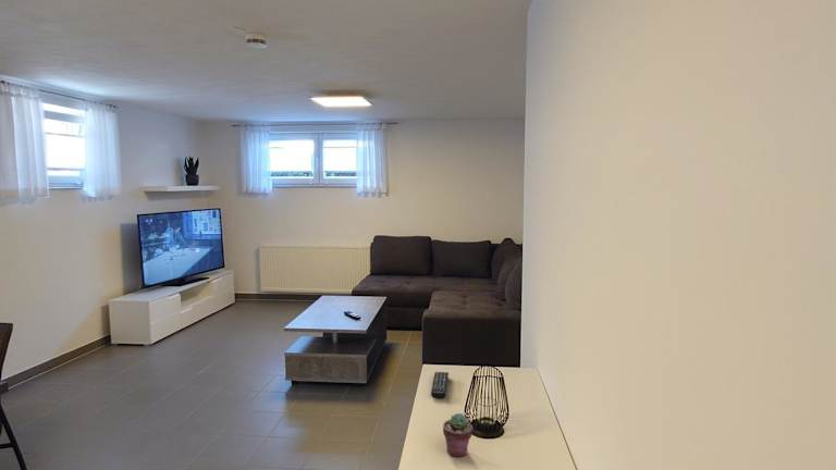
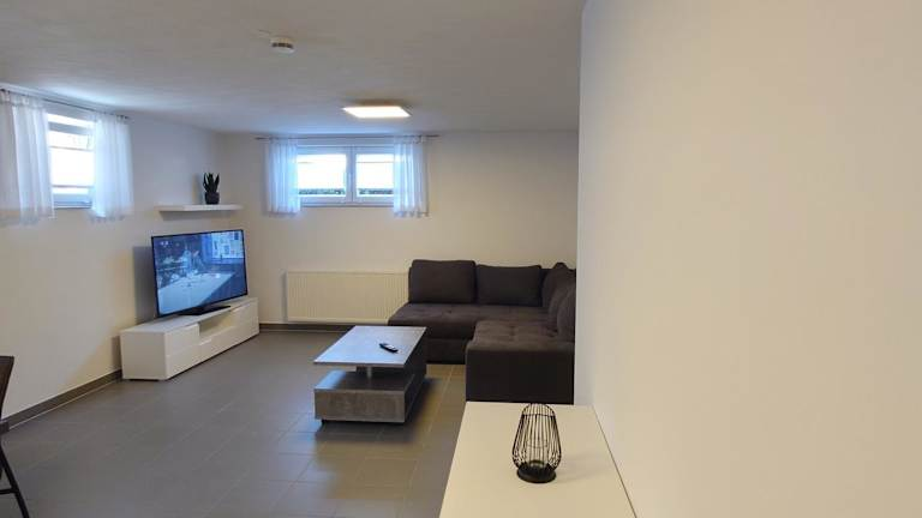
- potted succulent [442,412,474,458]
- remote control [430,371,450,399]
